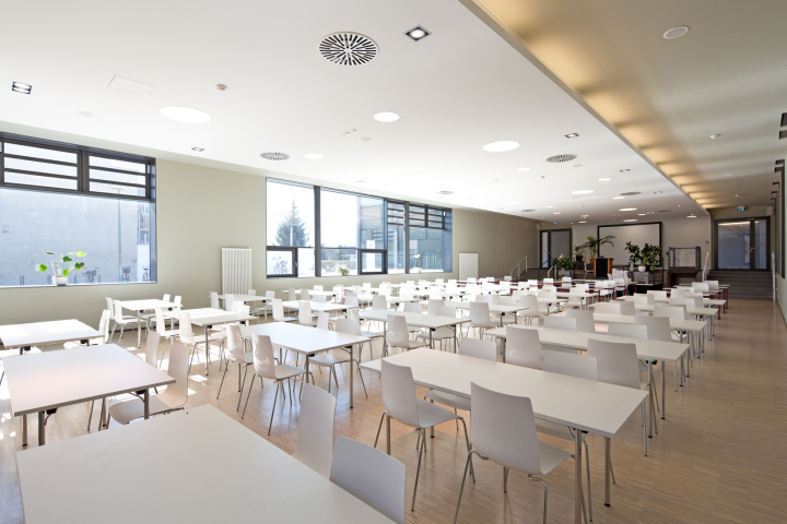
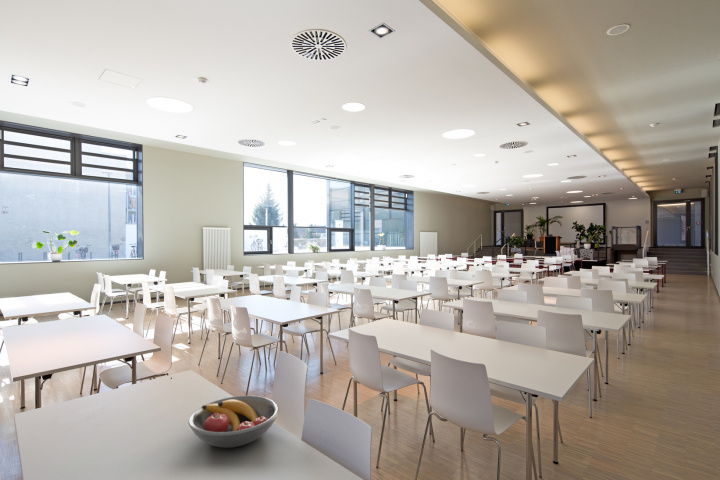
+ fruit bowl [188,395,280,449]
